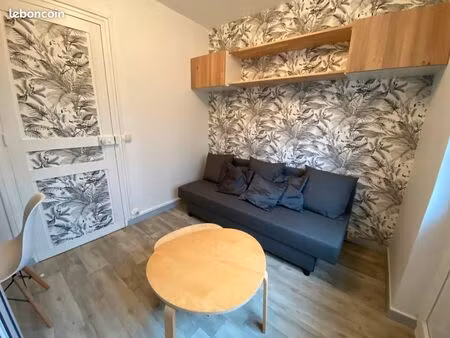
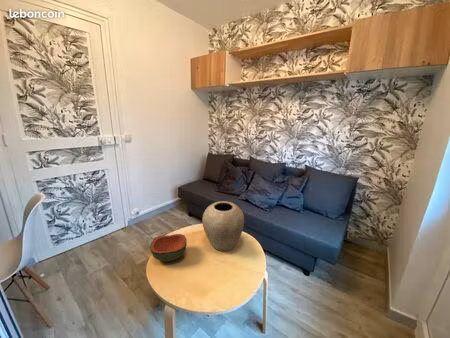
+ vase [202,200,245,252]
+ bowl [149,233,188,262]
